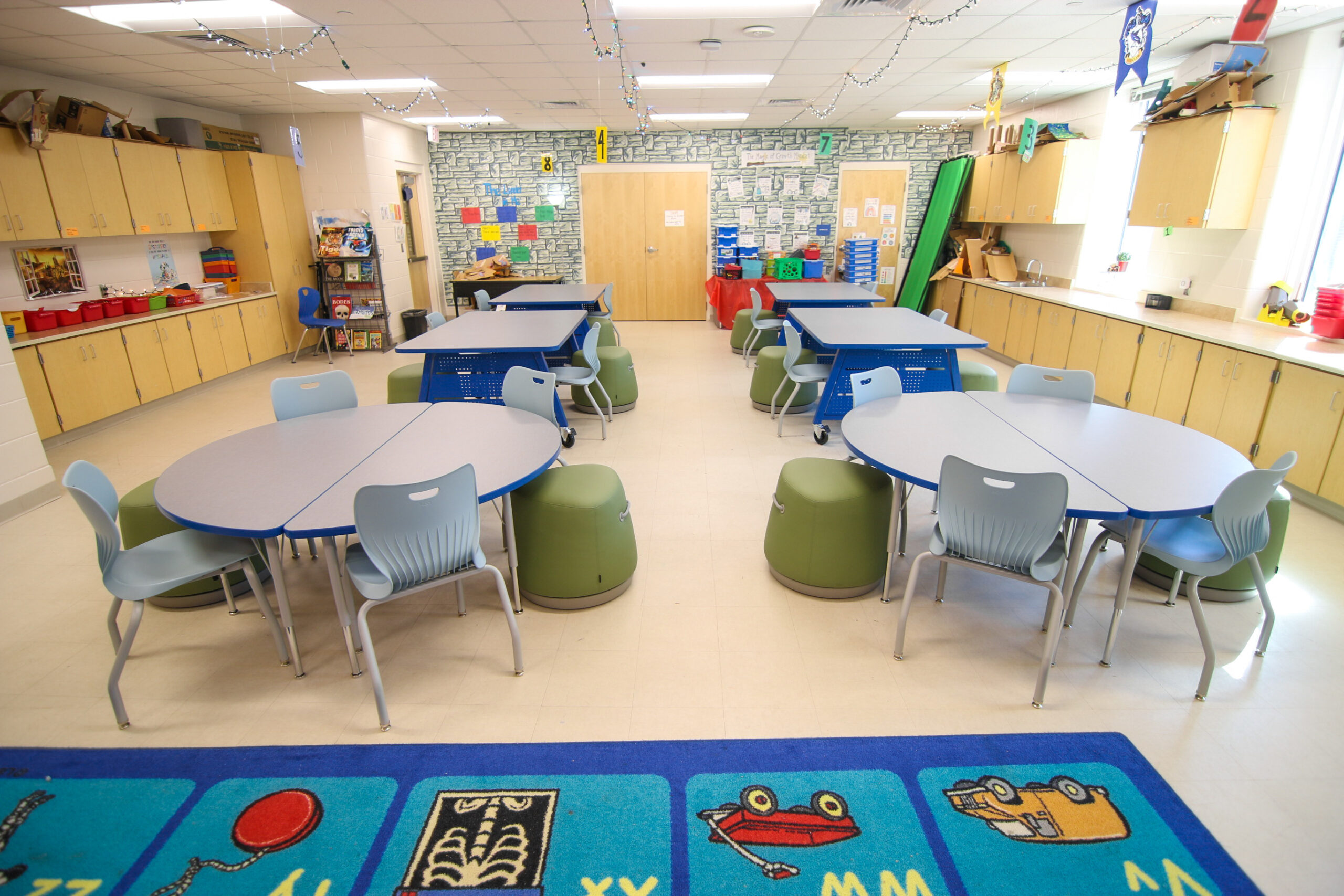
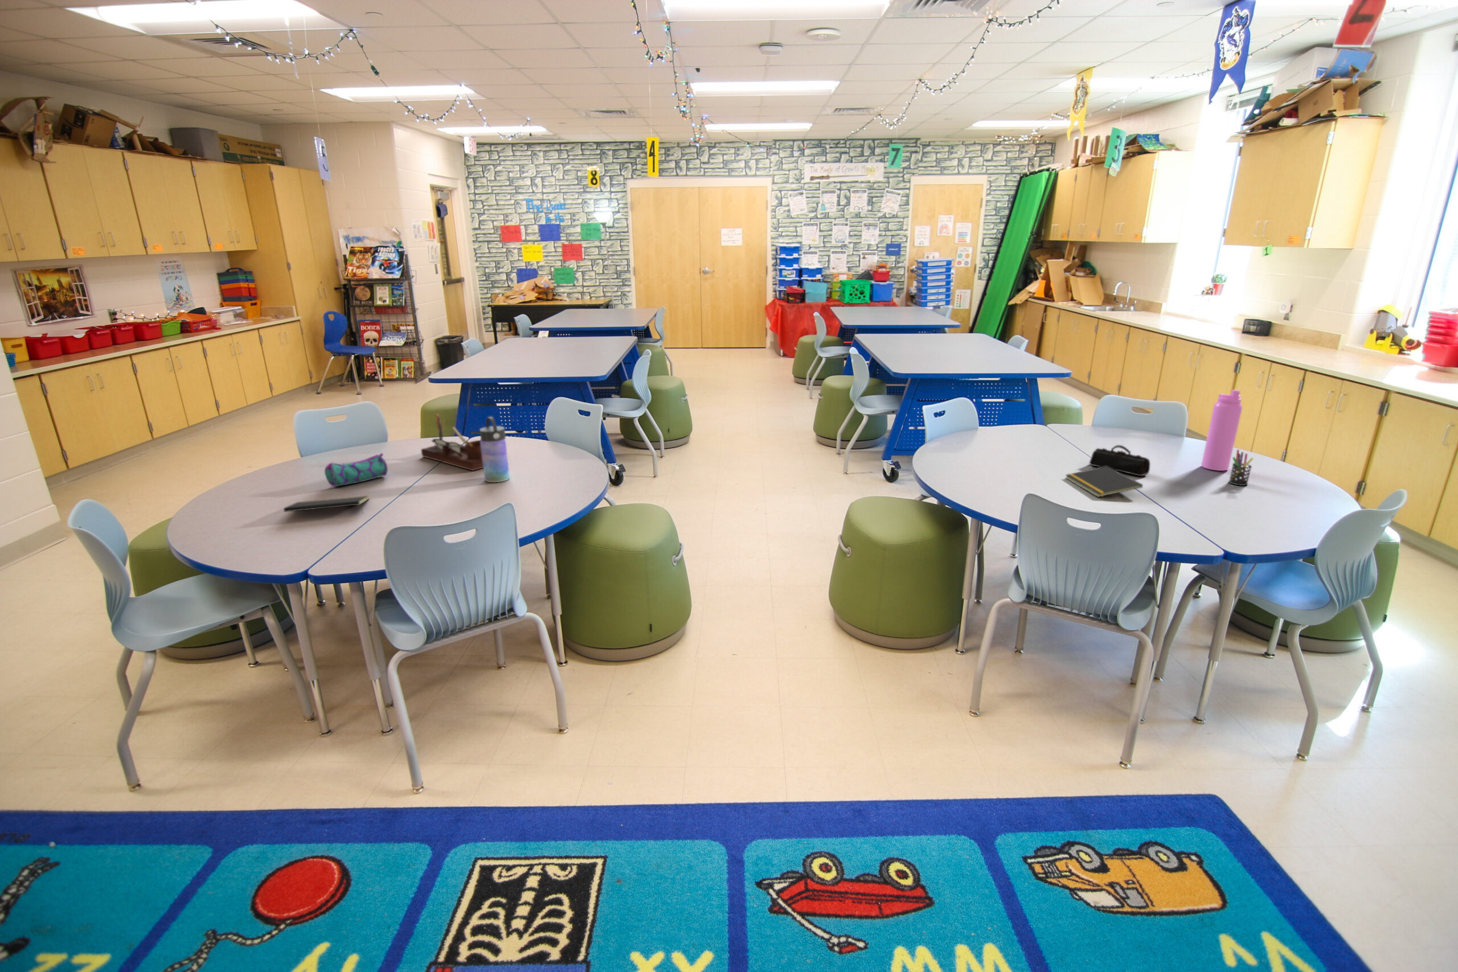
+ notepad [283,495,370,513]
+ notepad [1065,465,1143,498]
+ pencil case [324,452,388,487]
+ water bottle [479,417,510,483]
+ desk organizer [420,413,484,472]
+ pen holder [1228,449,1254,486]
+ pencil case [1088,445,1151,476]
+ water bottle [1201,389,1243,472]
